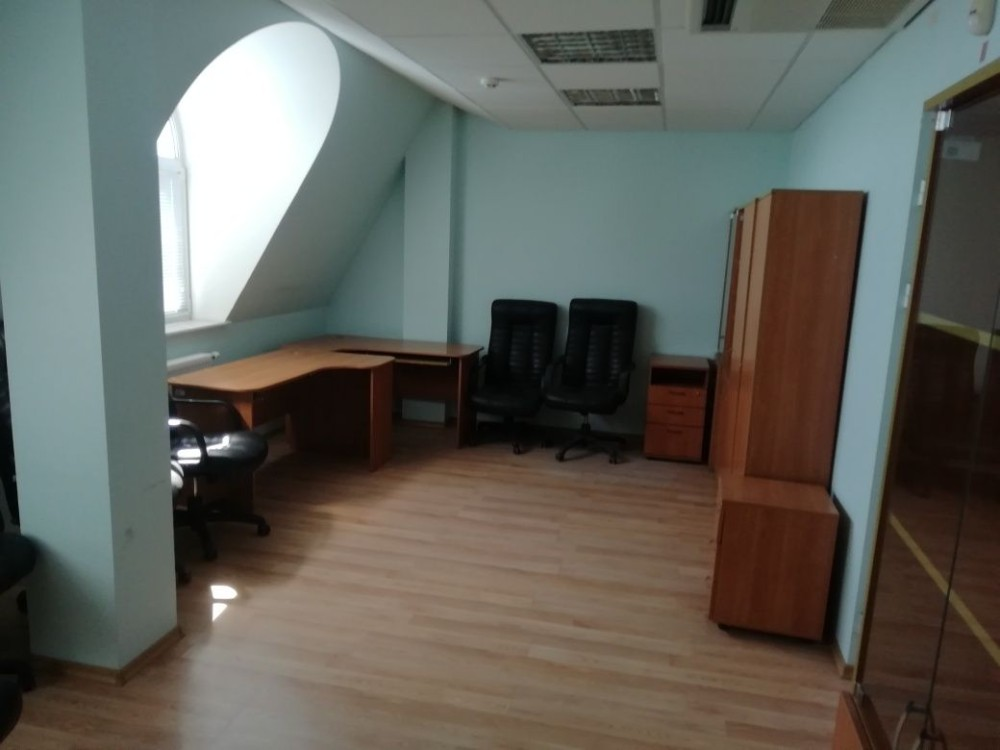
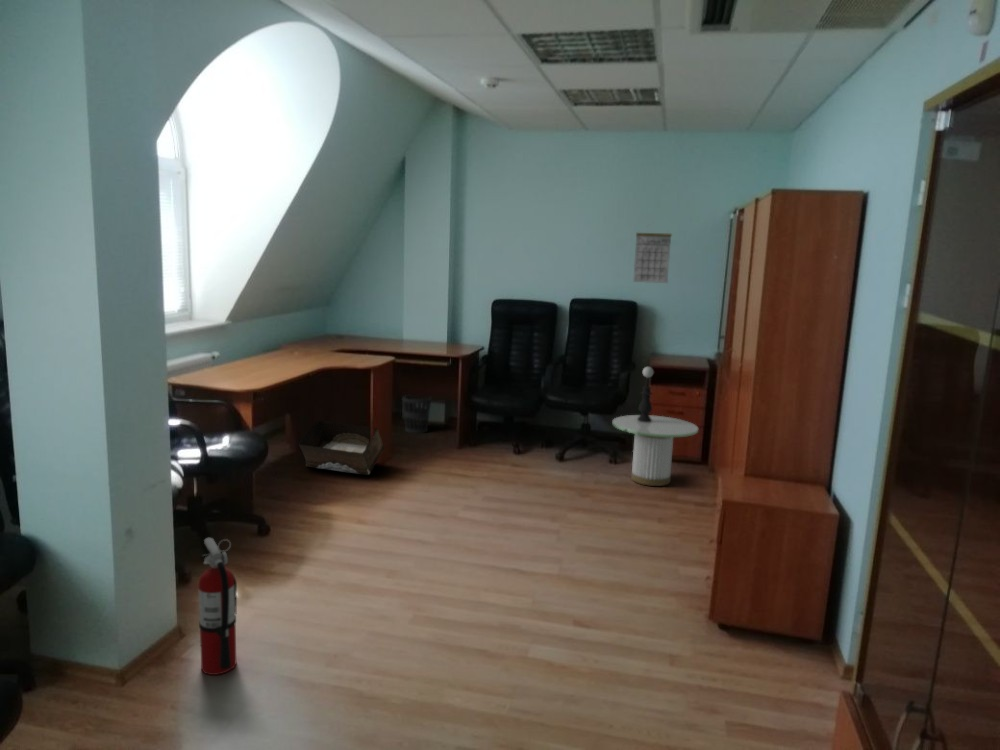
+ side table [611,414,699,487]
+ storage bin [298,420,385,476]
+ wastebasket [402,394,432,434]
+ fire extinguisher [198,537,238,676]
+ calendar [632,222,673,284]
+ table lamp [637,366,655,422]
